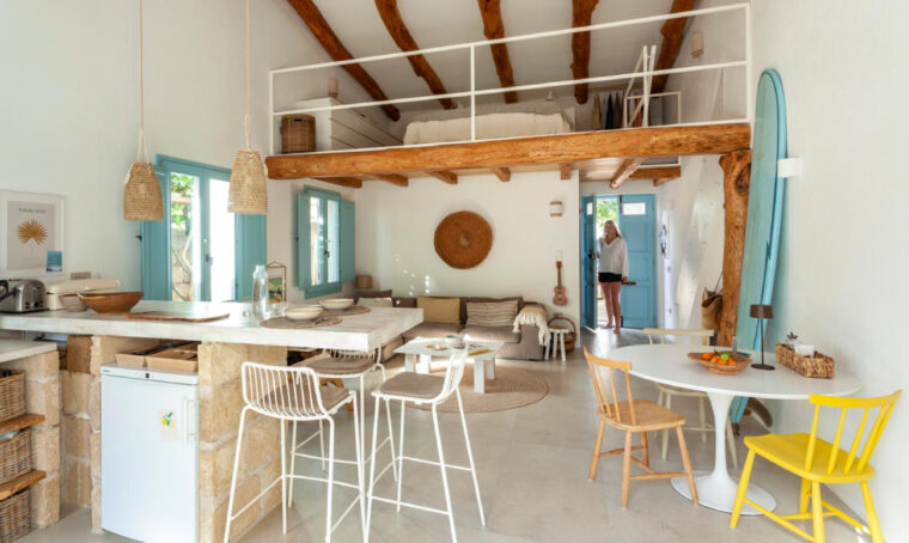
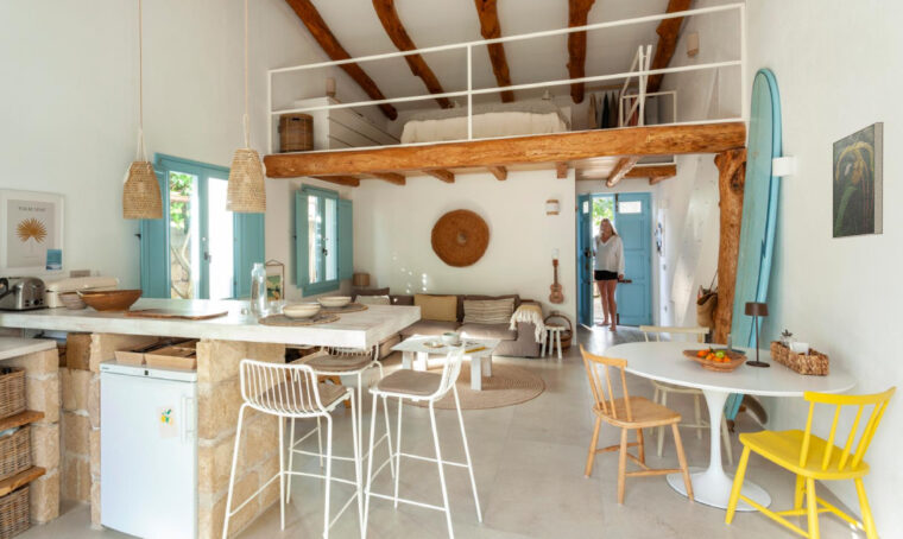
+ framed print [832,121,884,240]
